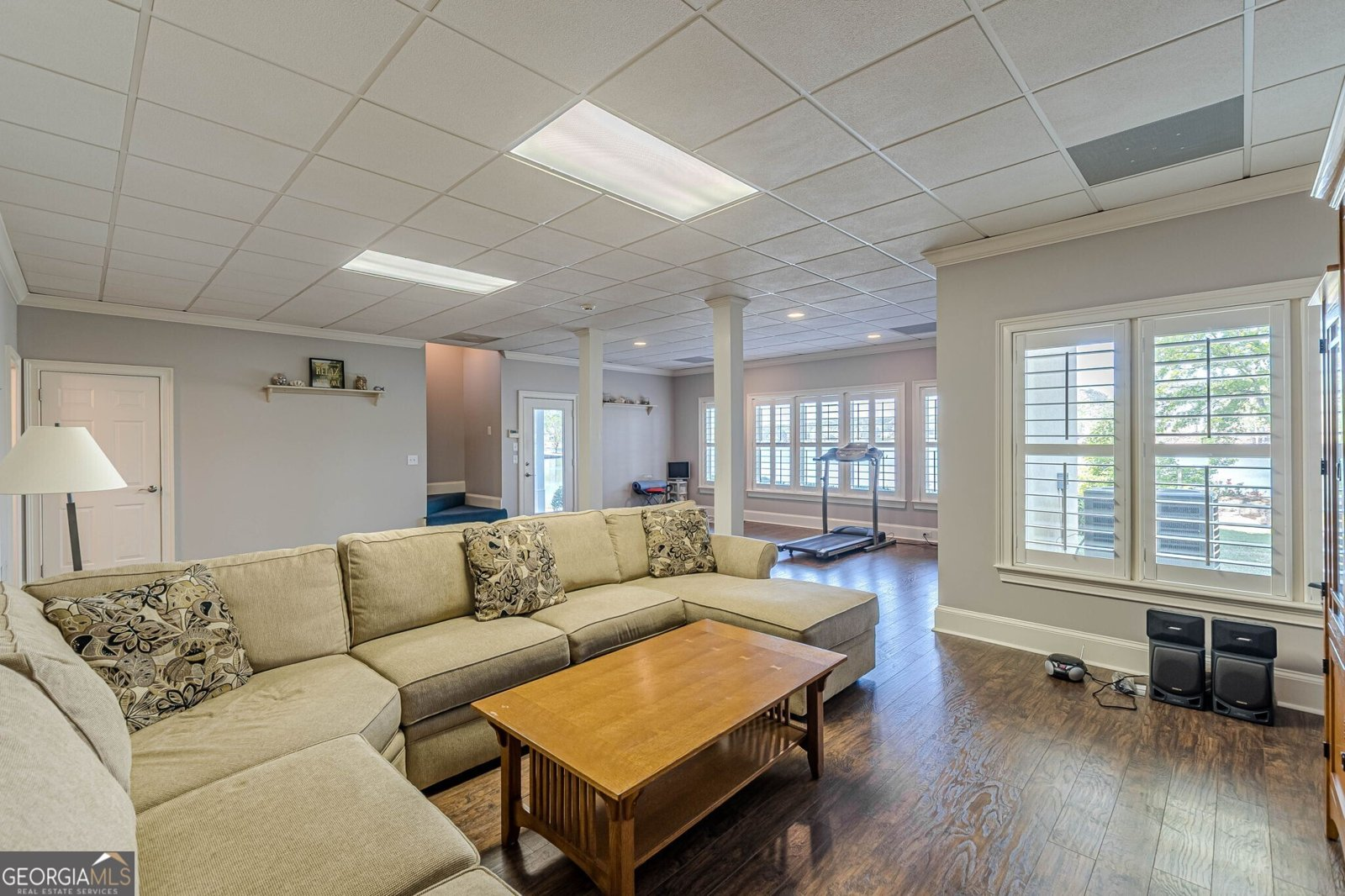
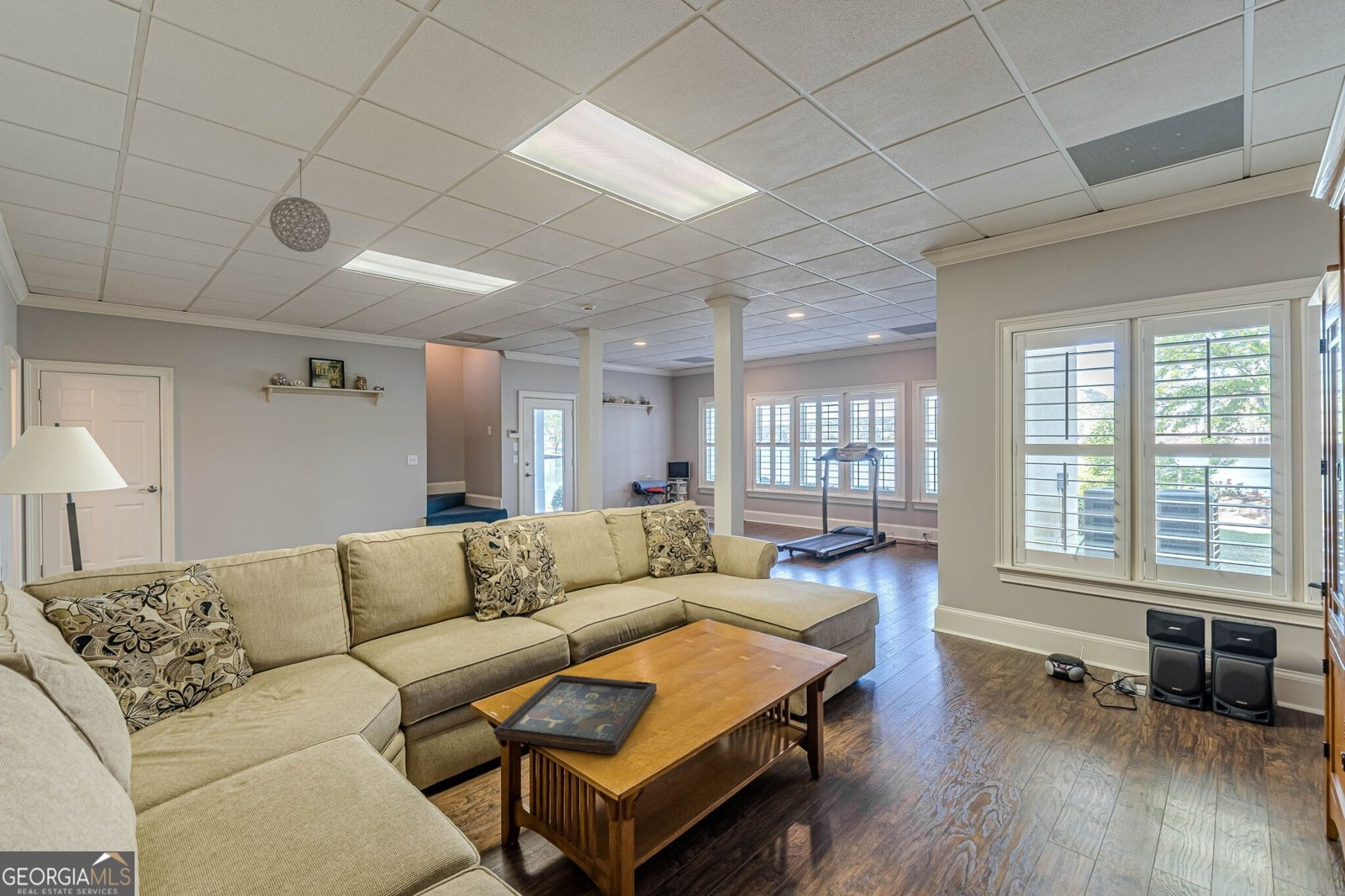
+ decorative tray [493,673,657,756]
+ pendant light [269,158,332,253]
